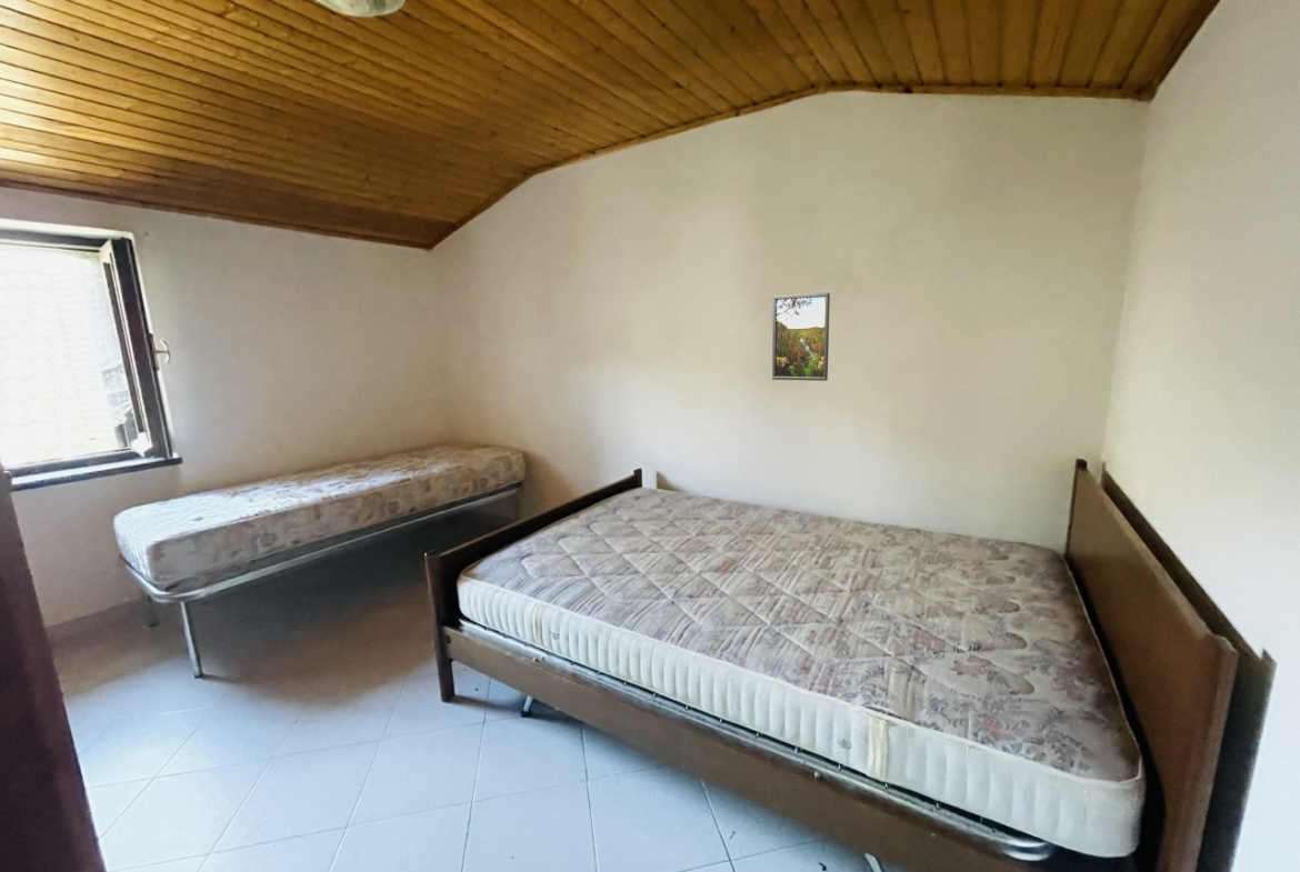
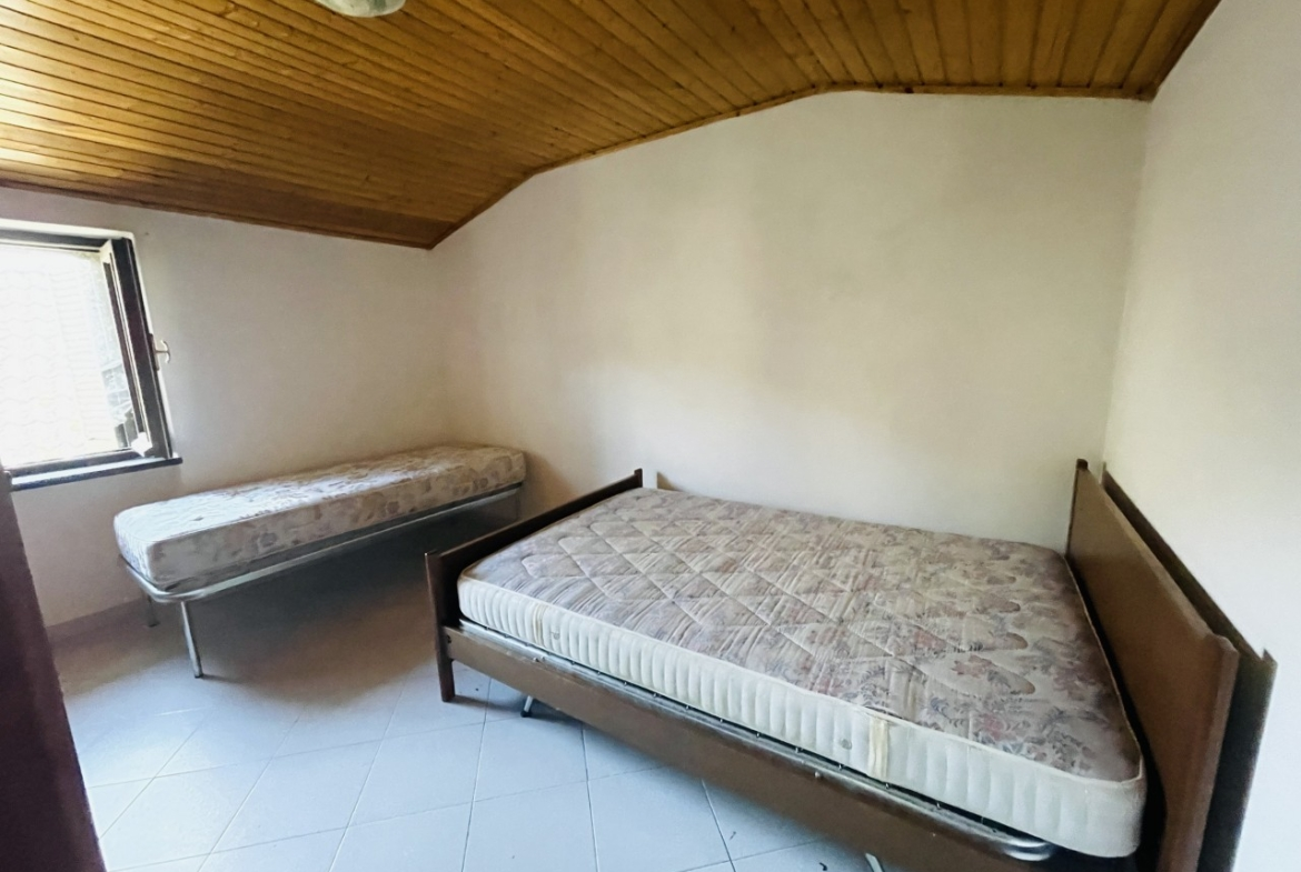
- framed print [771,292,831,382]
